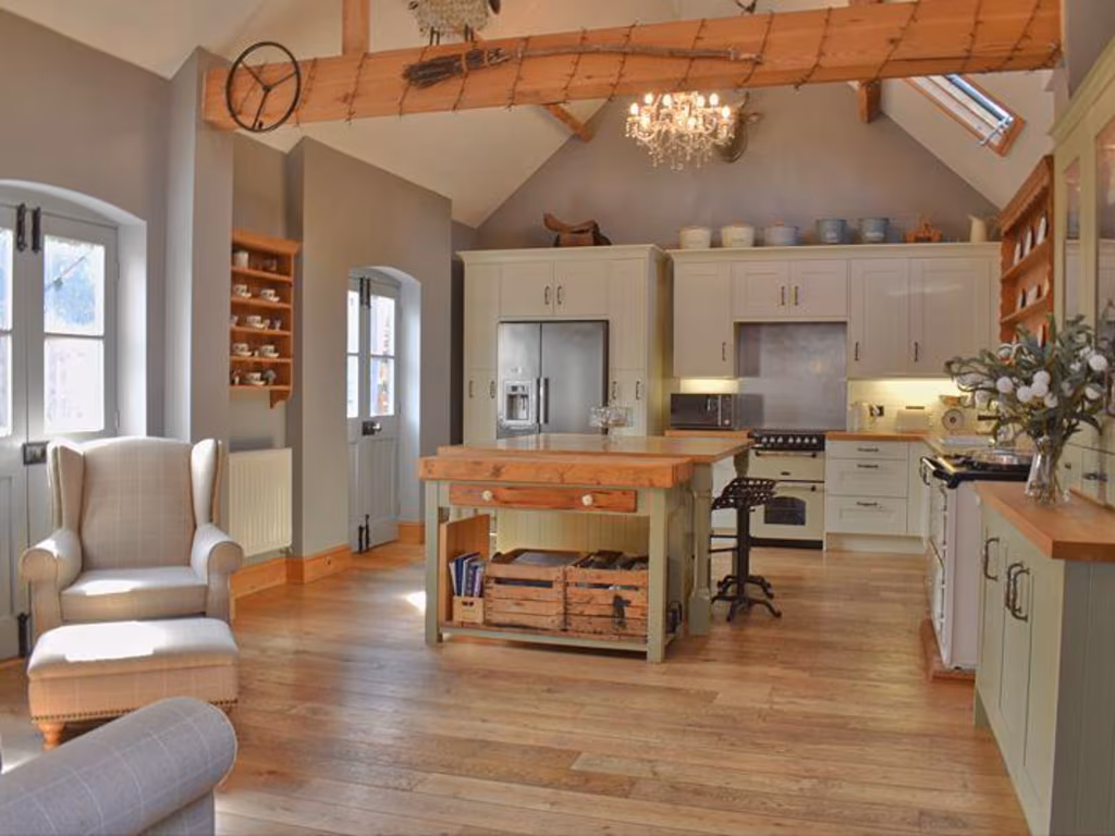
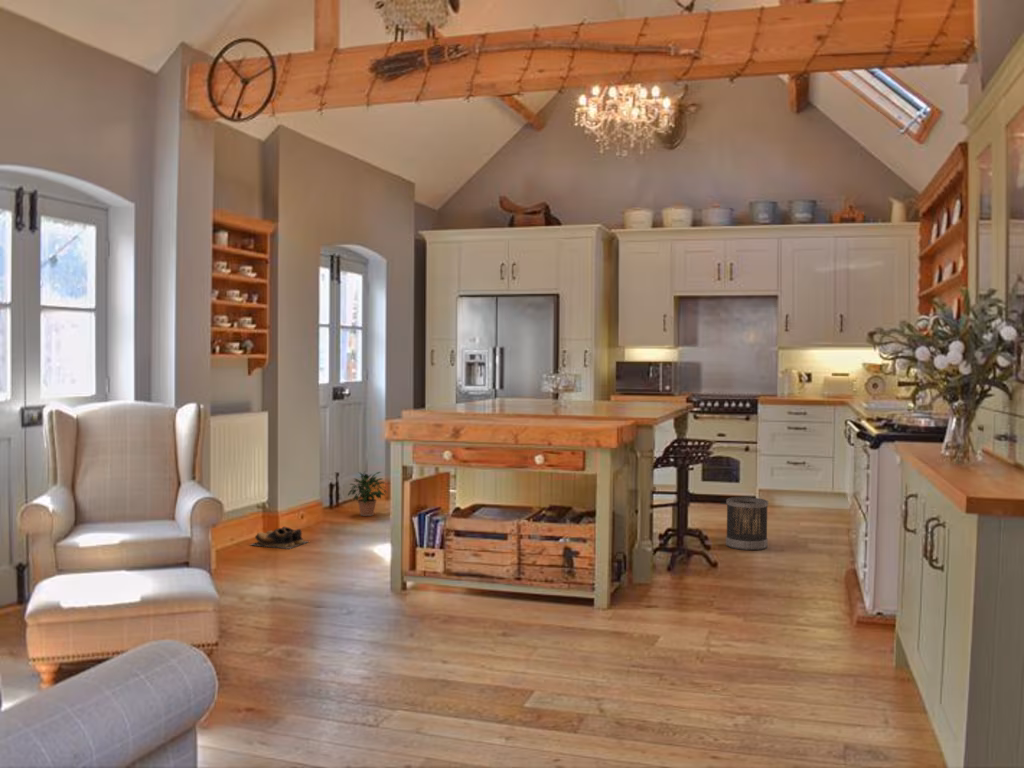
+ wastebasket [725,496,769,551]
+ potted plant [347,470,389,517]
+ shoes [248,525,308,550]
